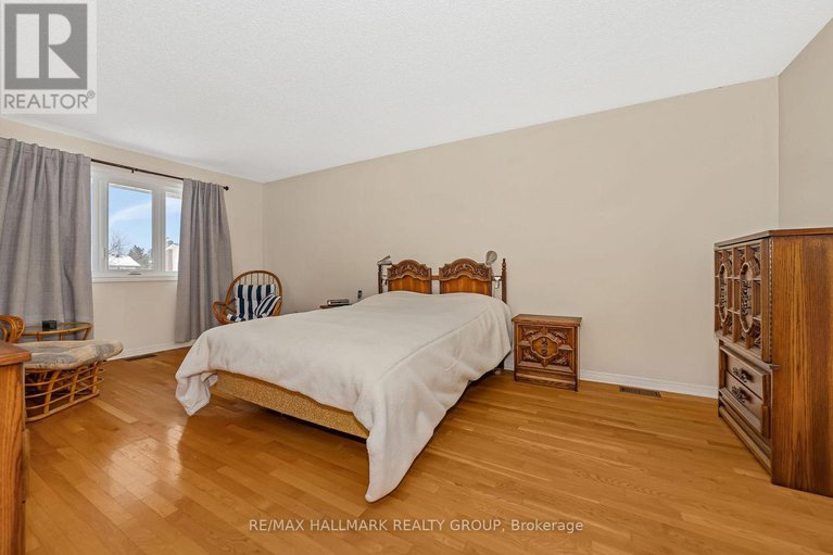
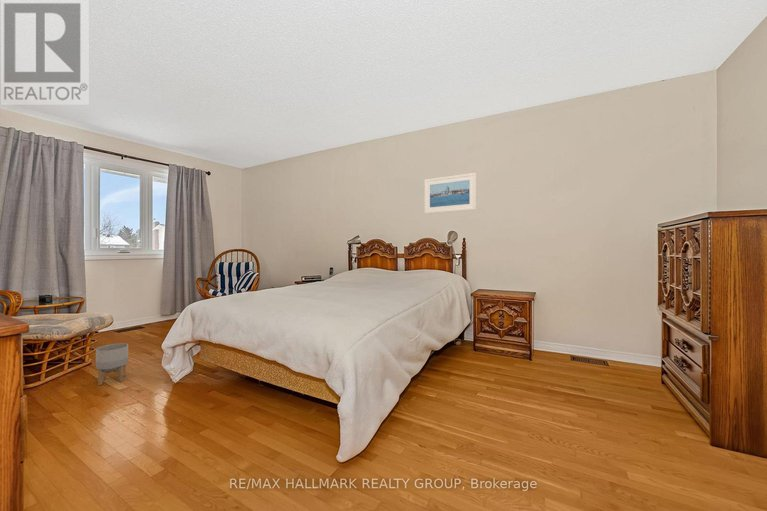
+ planter [95,342,129,386]
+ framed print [423,172,477,215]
